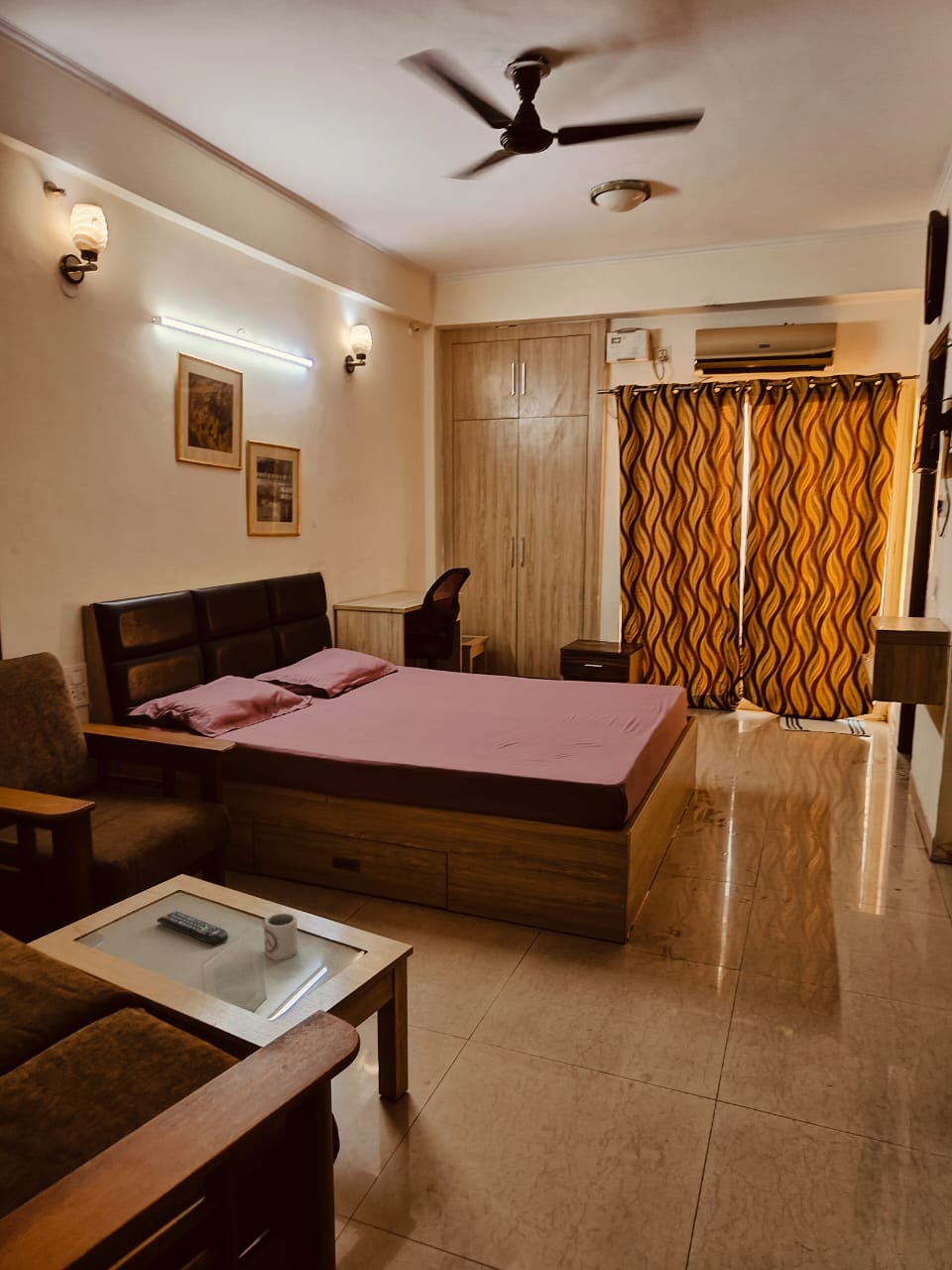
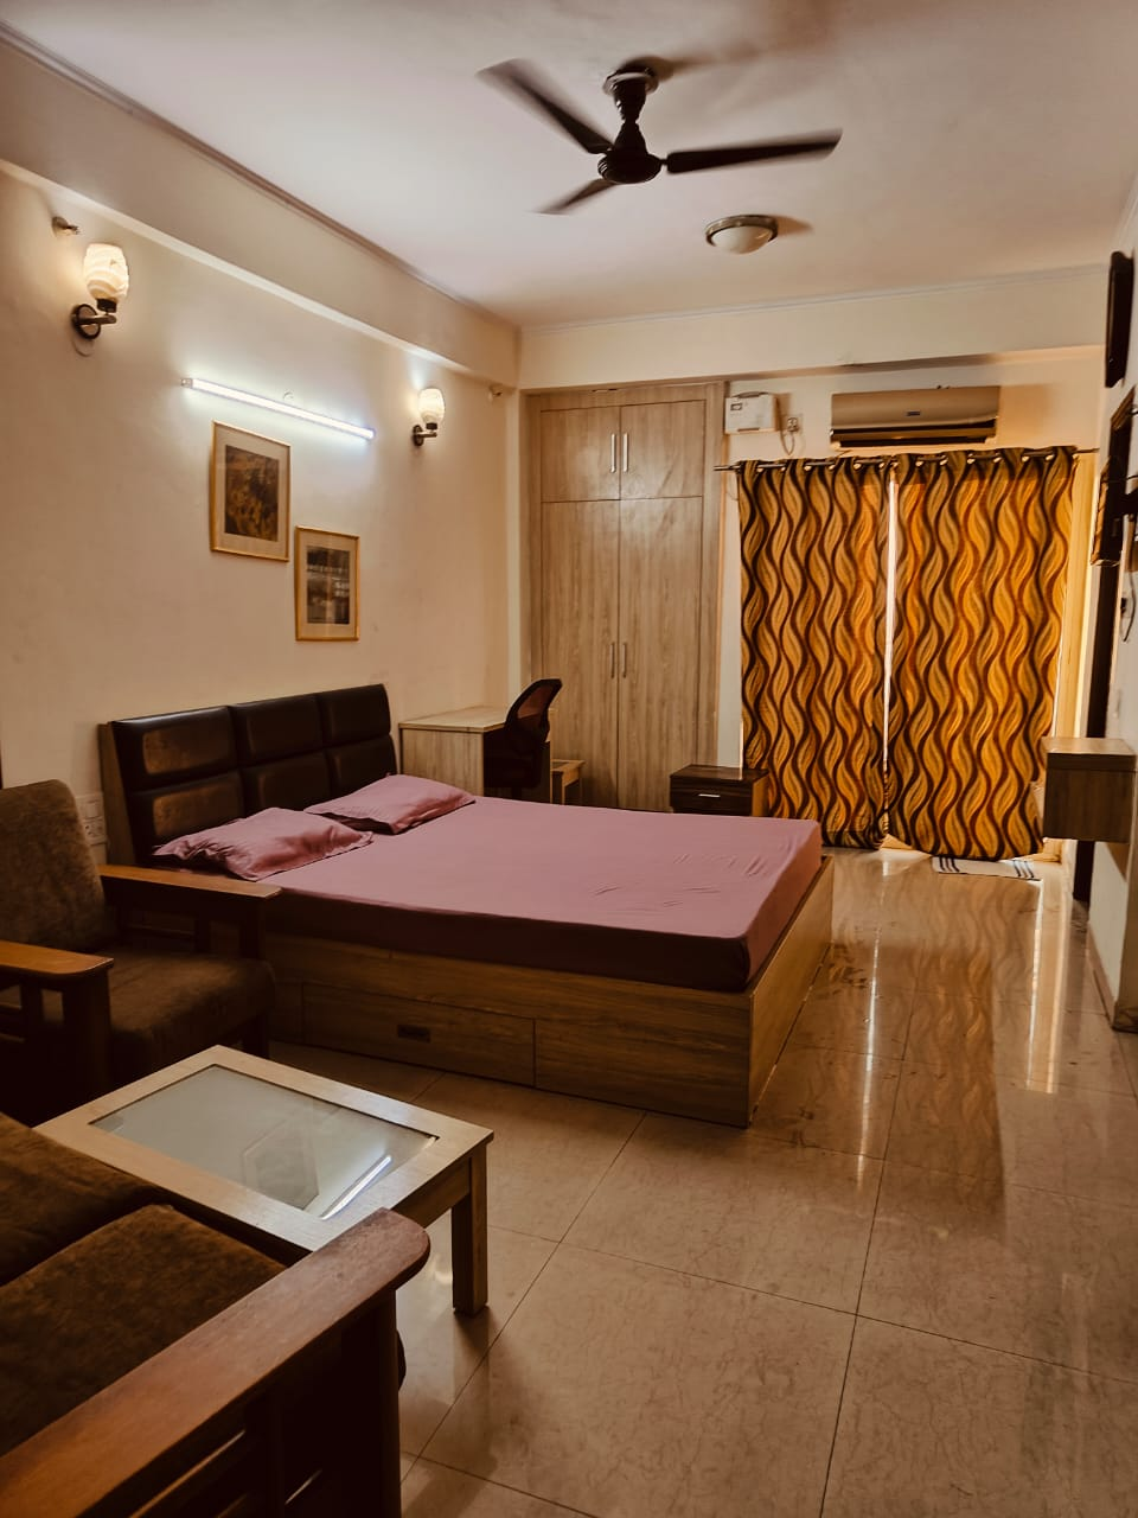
- cup [263,912,298,961]
- remote control [156,910,229,947]
